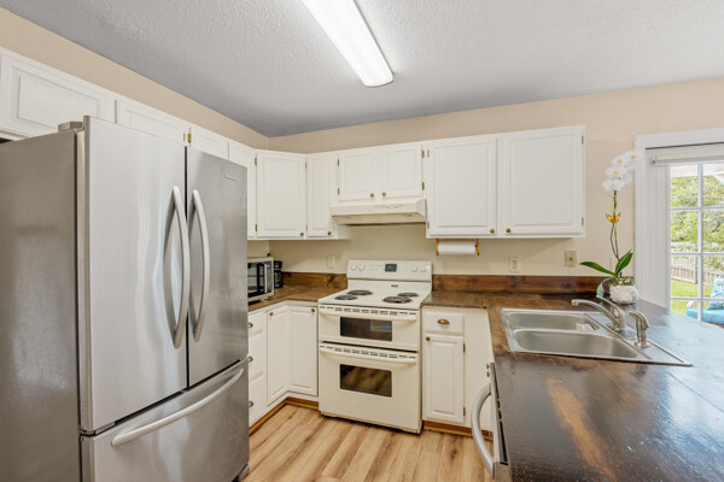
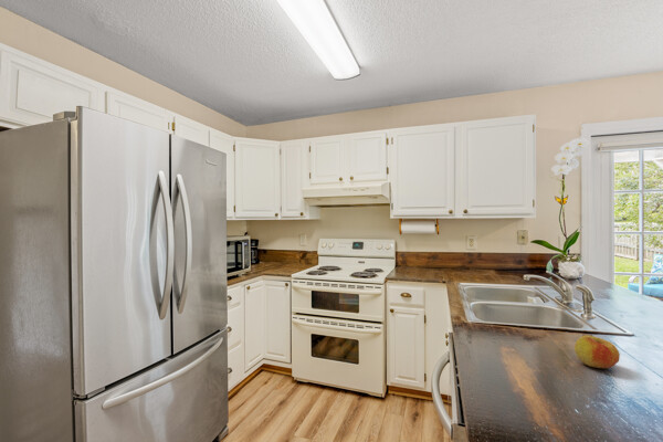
+ apple [573,334,621,370]
